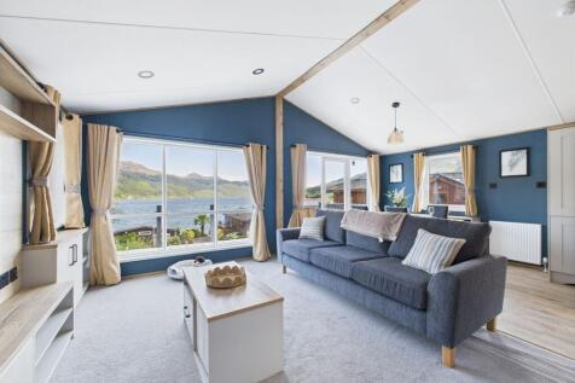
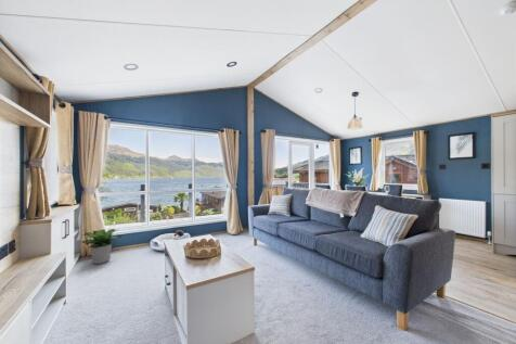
+ potted plant [81,228,121,265]
